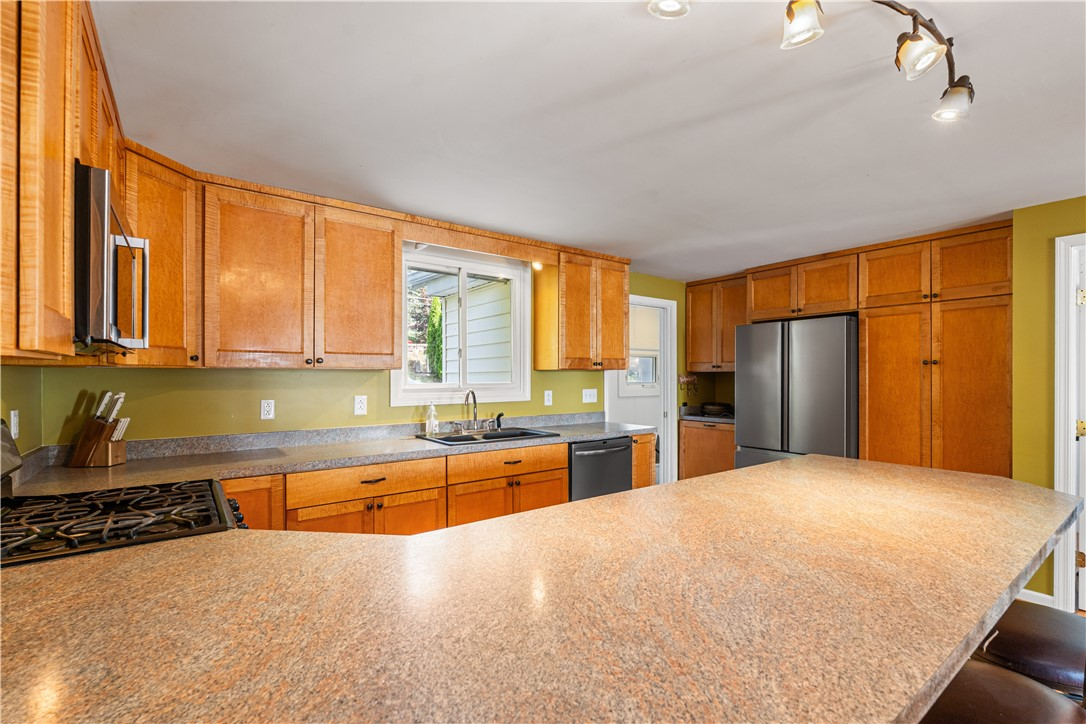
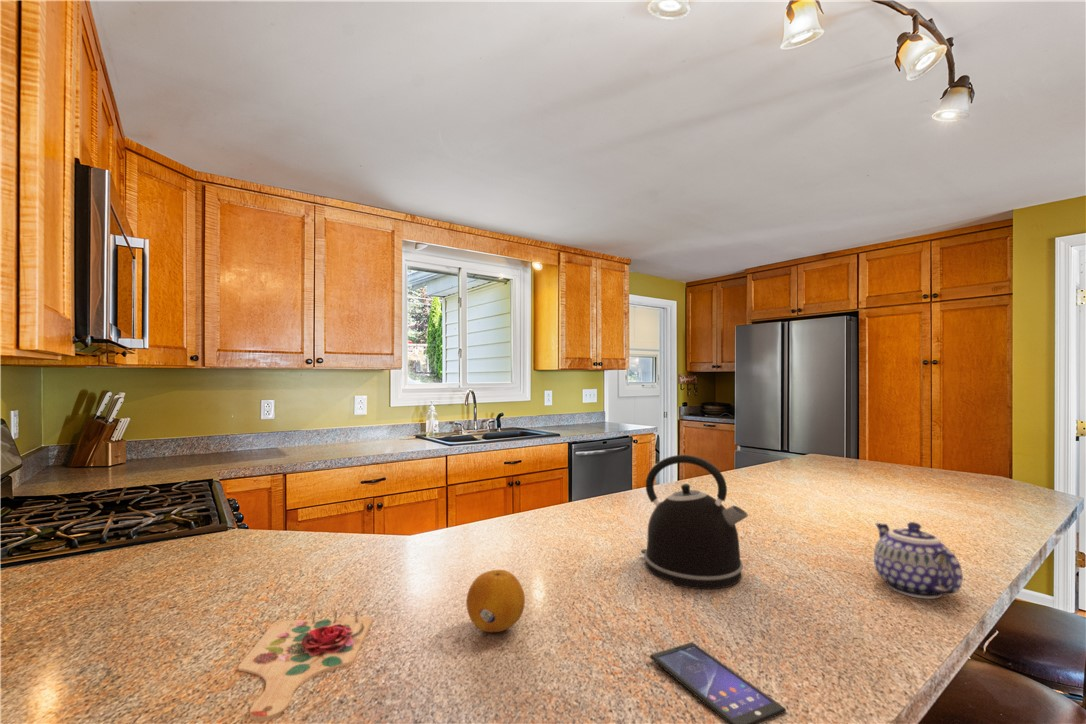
+ teapot [873,521,964,600]
+ cutting board [237,609,373,723]
+ fruit [465,569,526,633]
+ kettle [640,454,749,590]
+ smartphone [649,641,787,724]
